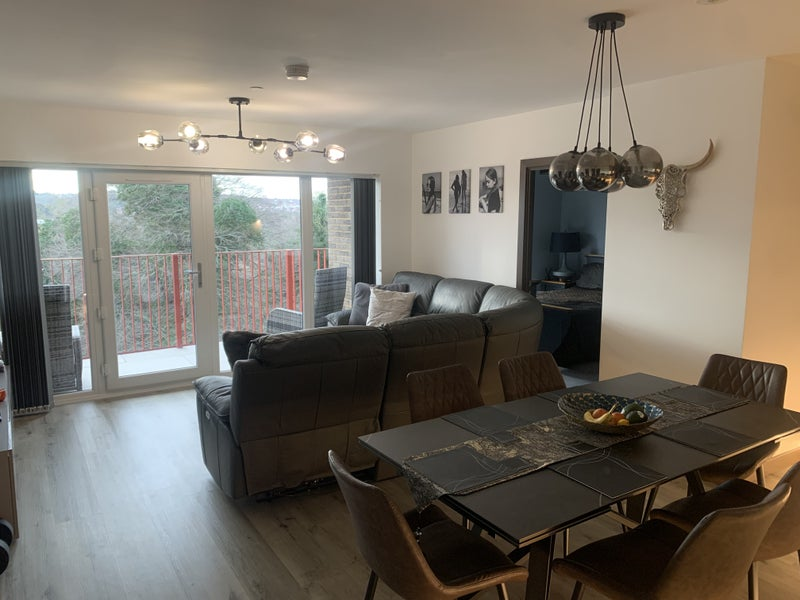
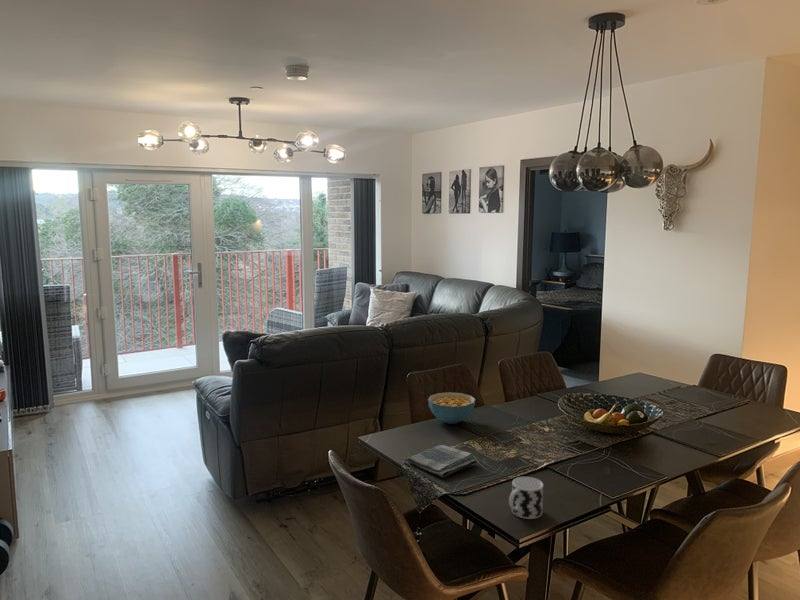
+ cereal bowl [427,391,476,425]
+ cup [508,476,544,520]
+ dish towel [407,444,478,479]
